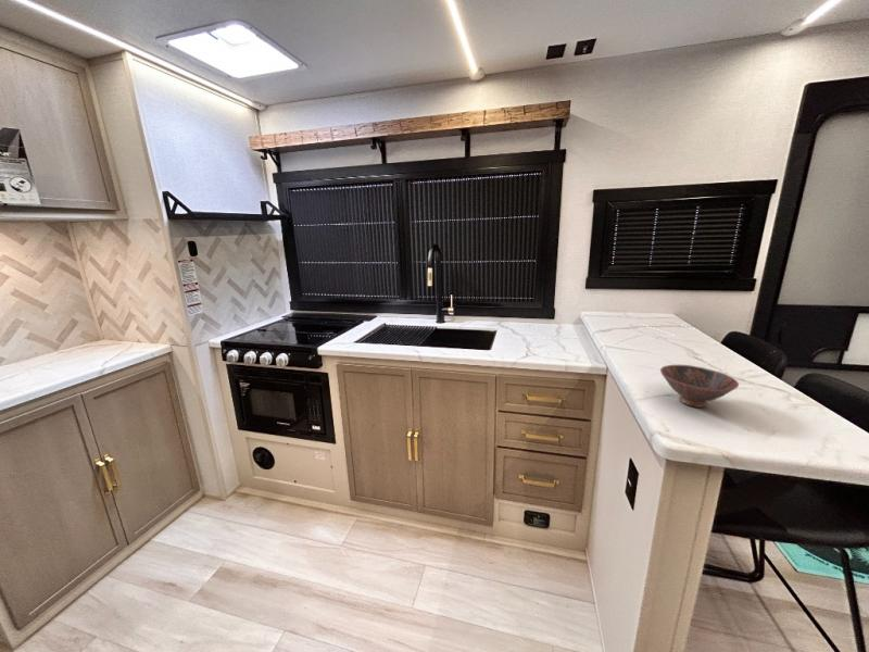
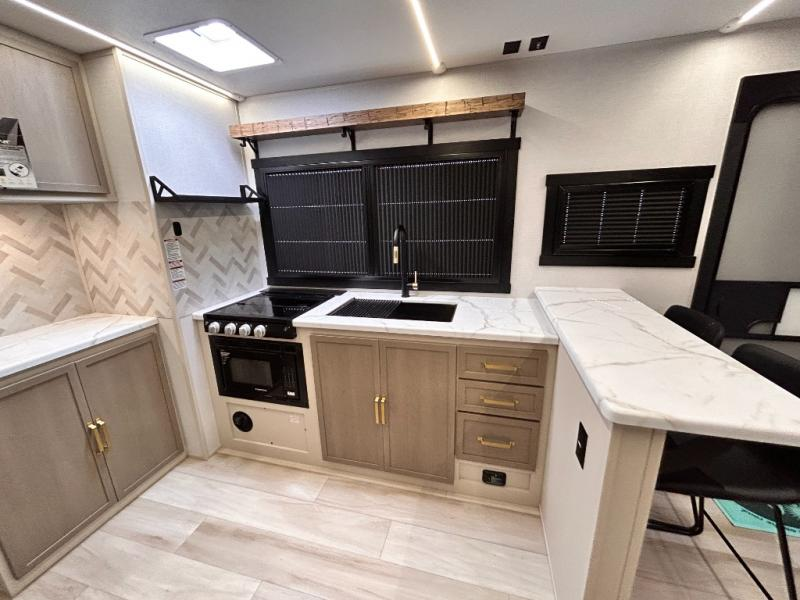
- bowl [659,364,740,409]
